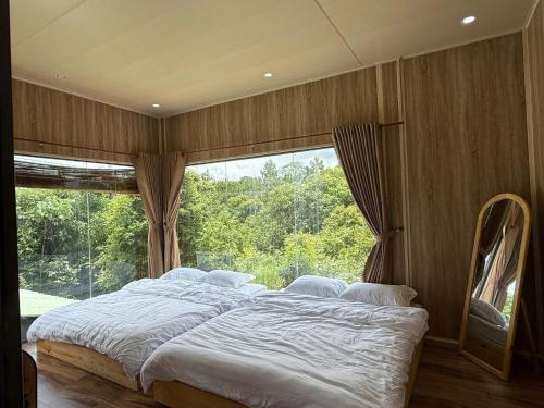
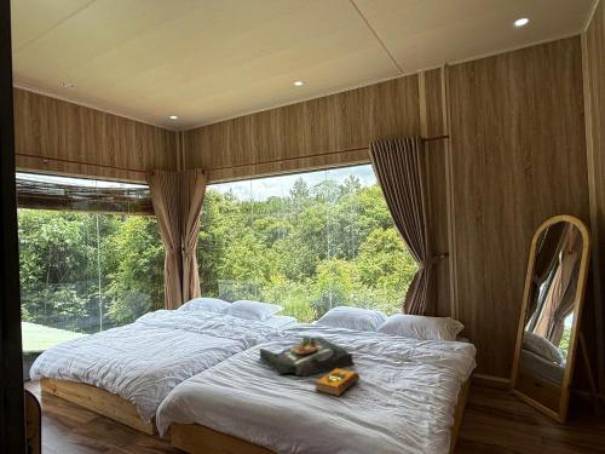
+ hardback book [313,368,361,397]
+ serving tray [259,335,356,378]
